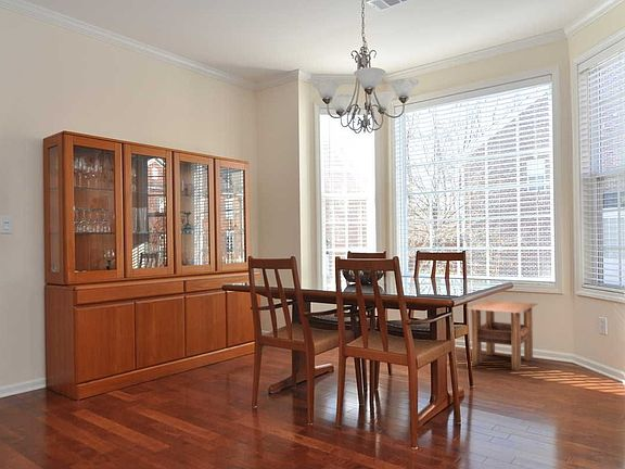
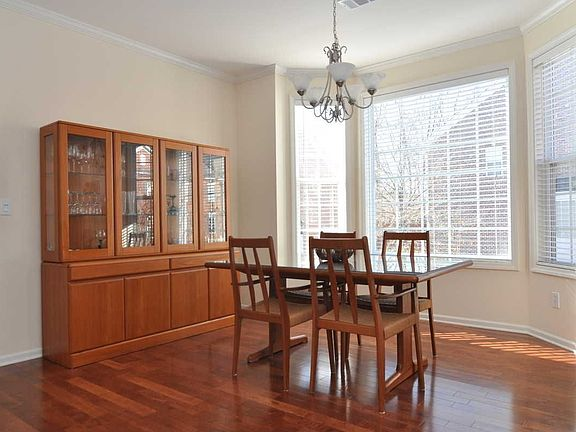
- side table [467,300,537,371]
